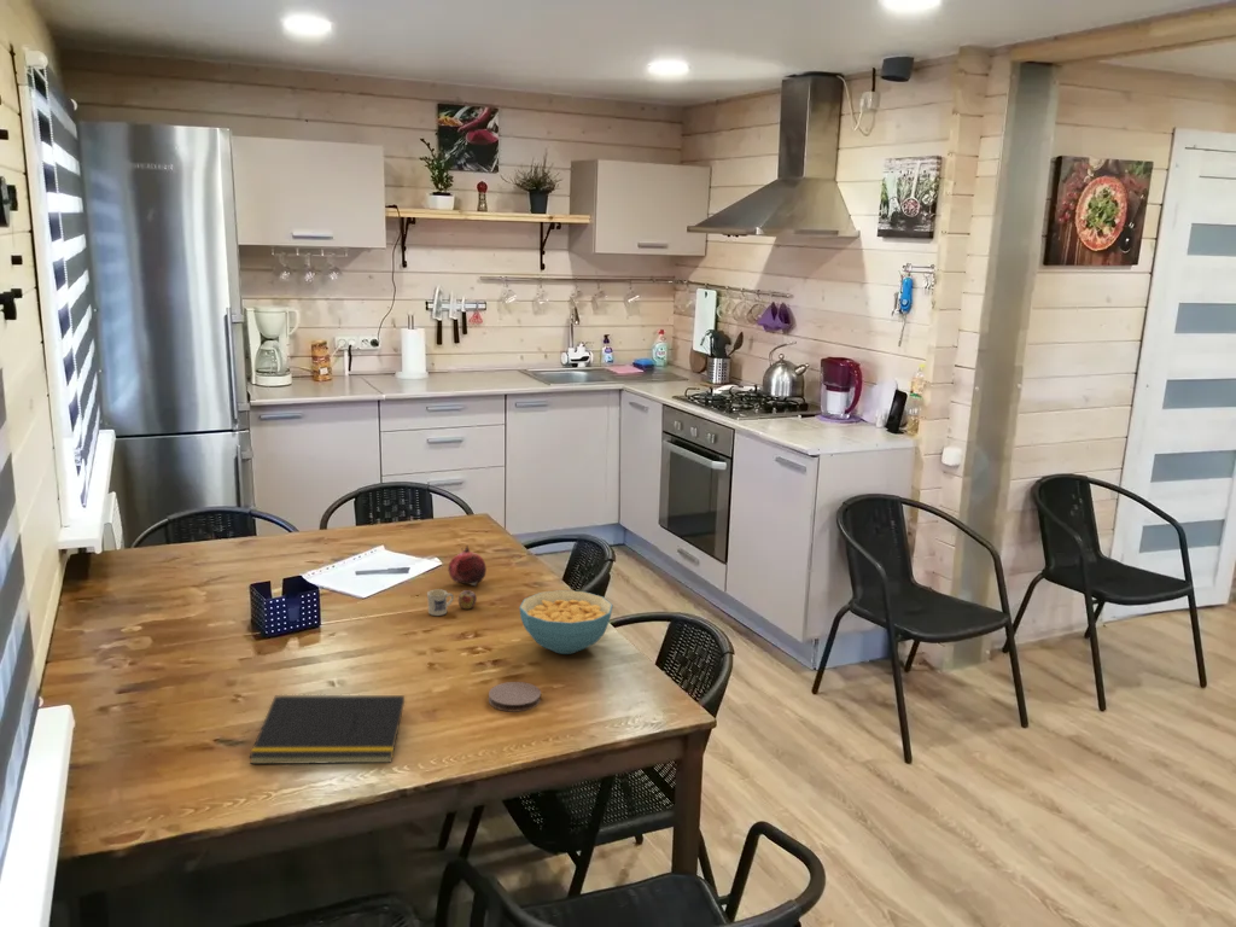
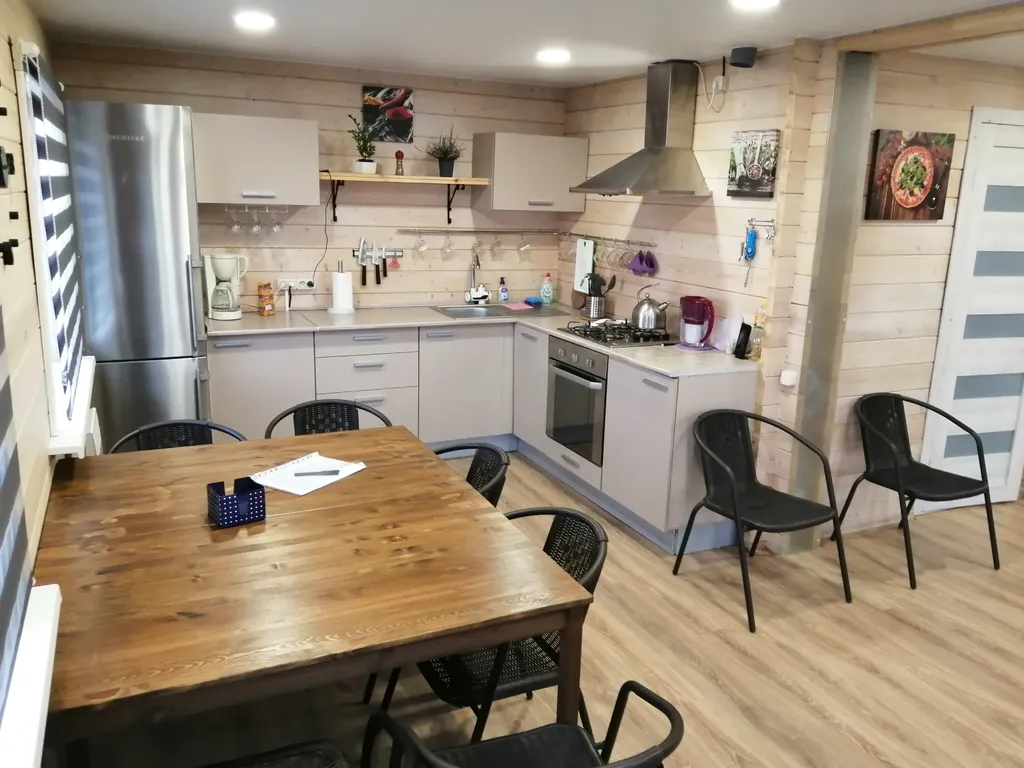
- fruit [447,543,488,588]
- notepad [247,694,406,765]
- cereal bowl [518,589,613,655]
- mug [426,588,478,617]
- coaster [488,681,542,713]
